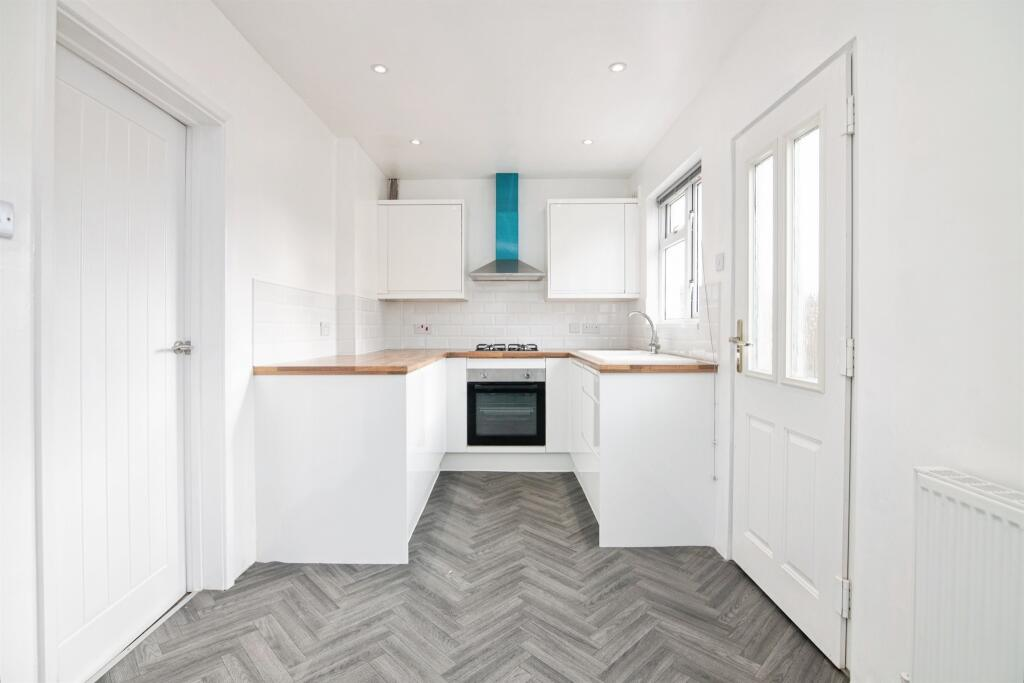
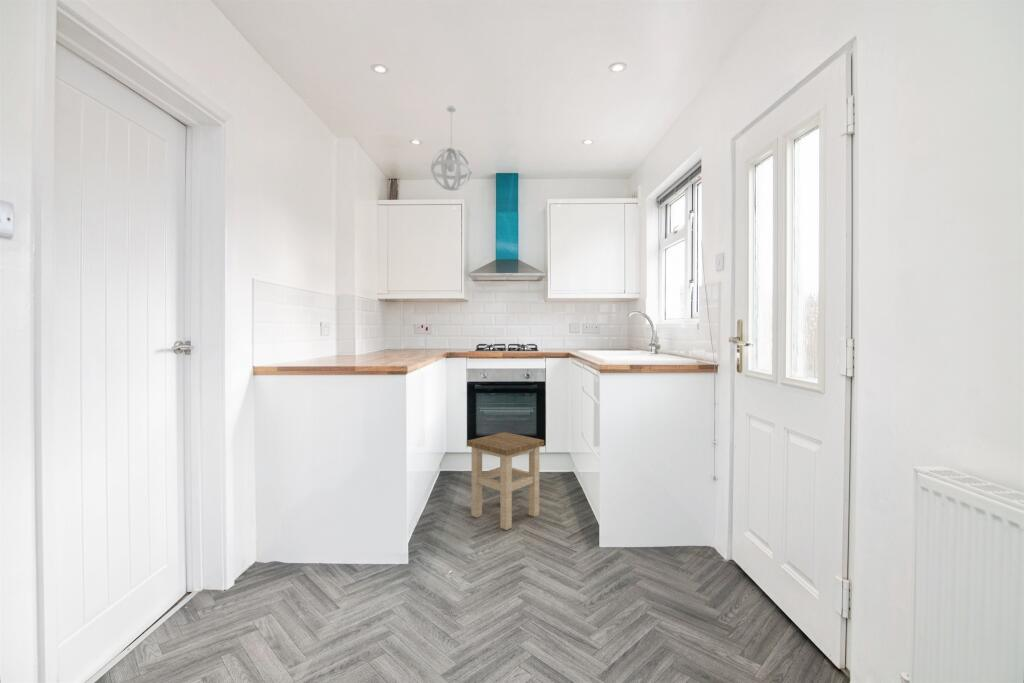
+ pendant light [430,105,472,192]
+ stool [466,431,545,531]
